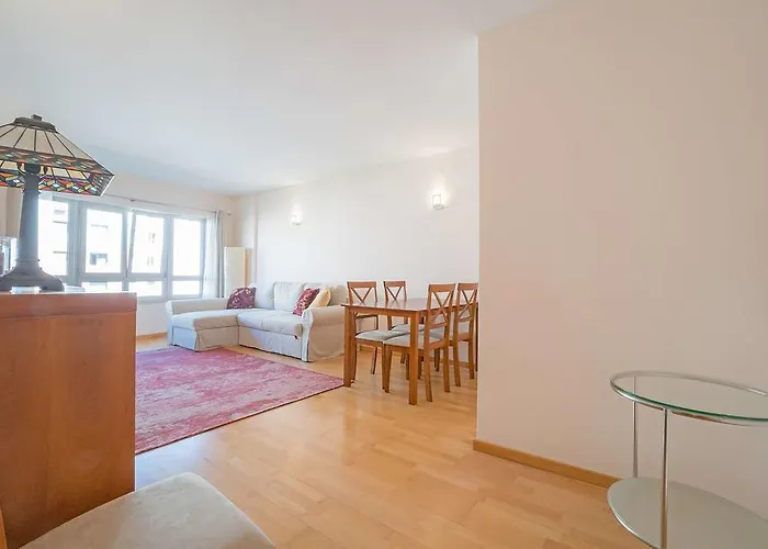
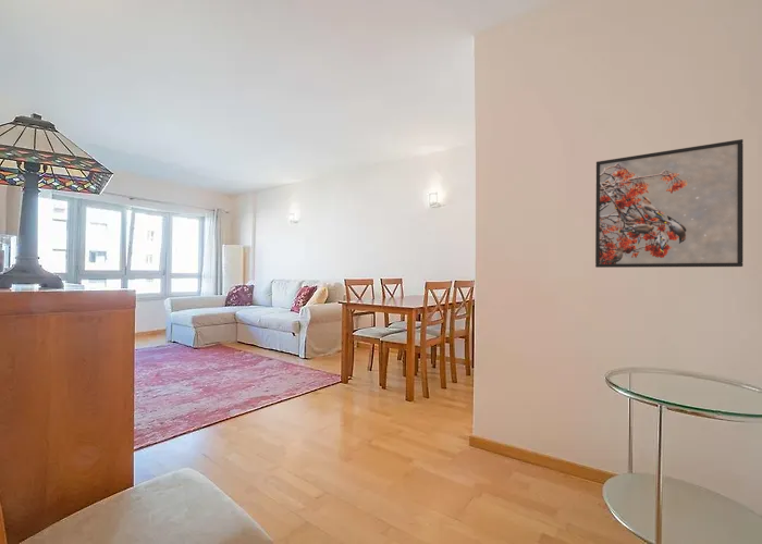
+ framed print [594,138,745,269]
